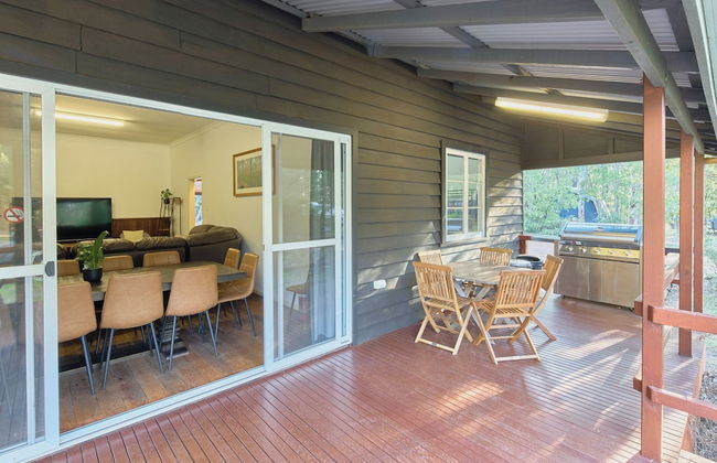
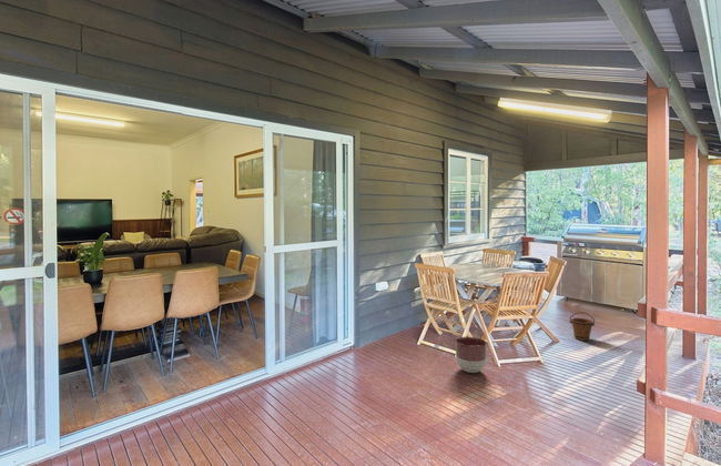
+ bucket [569,311,596,342]
+ planter [455,336,488,374]
